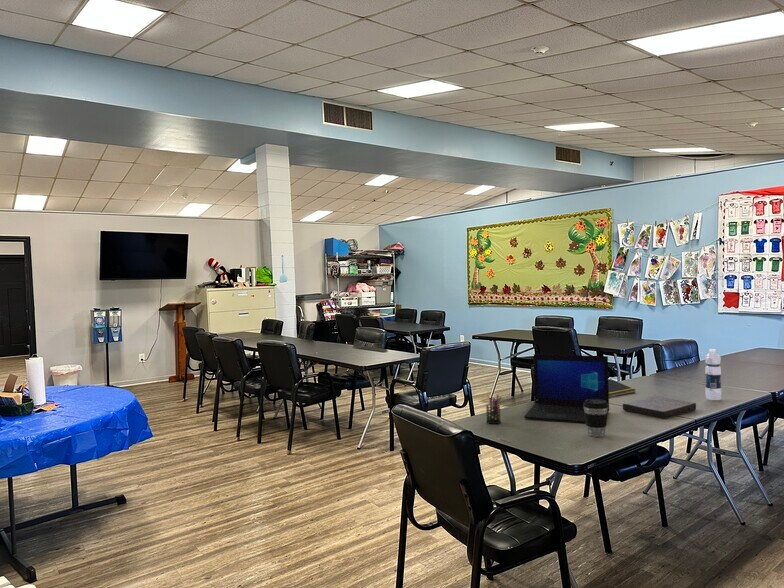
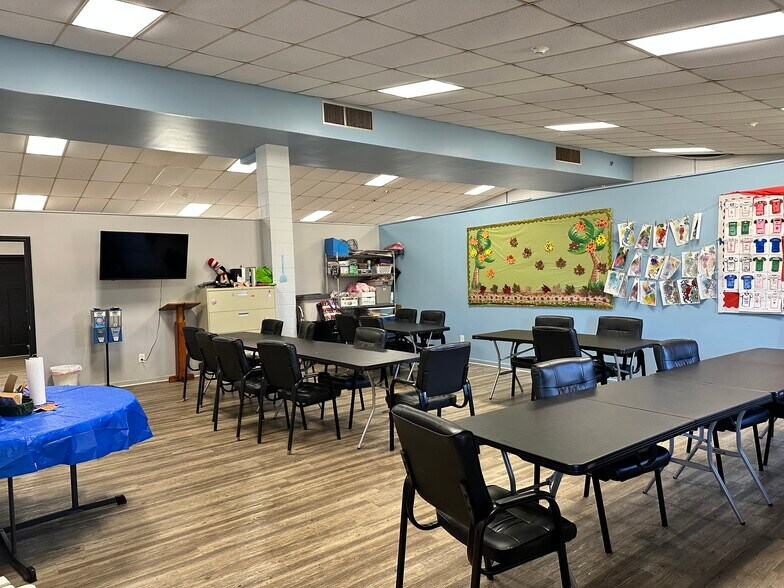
- notepad [608,378,636,398]
- laptop [523,353,610,424]
- pen holder [485,393,503,425]
- book [622,395,697,420]
- water bottle [704,348,722,401]
- coffee cup [583,399,609,438]
